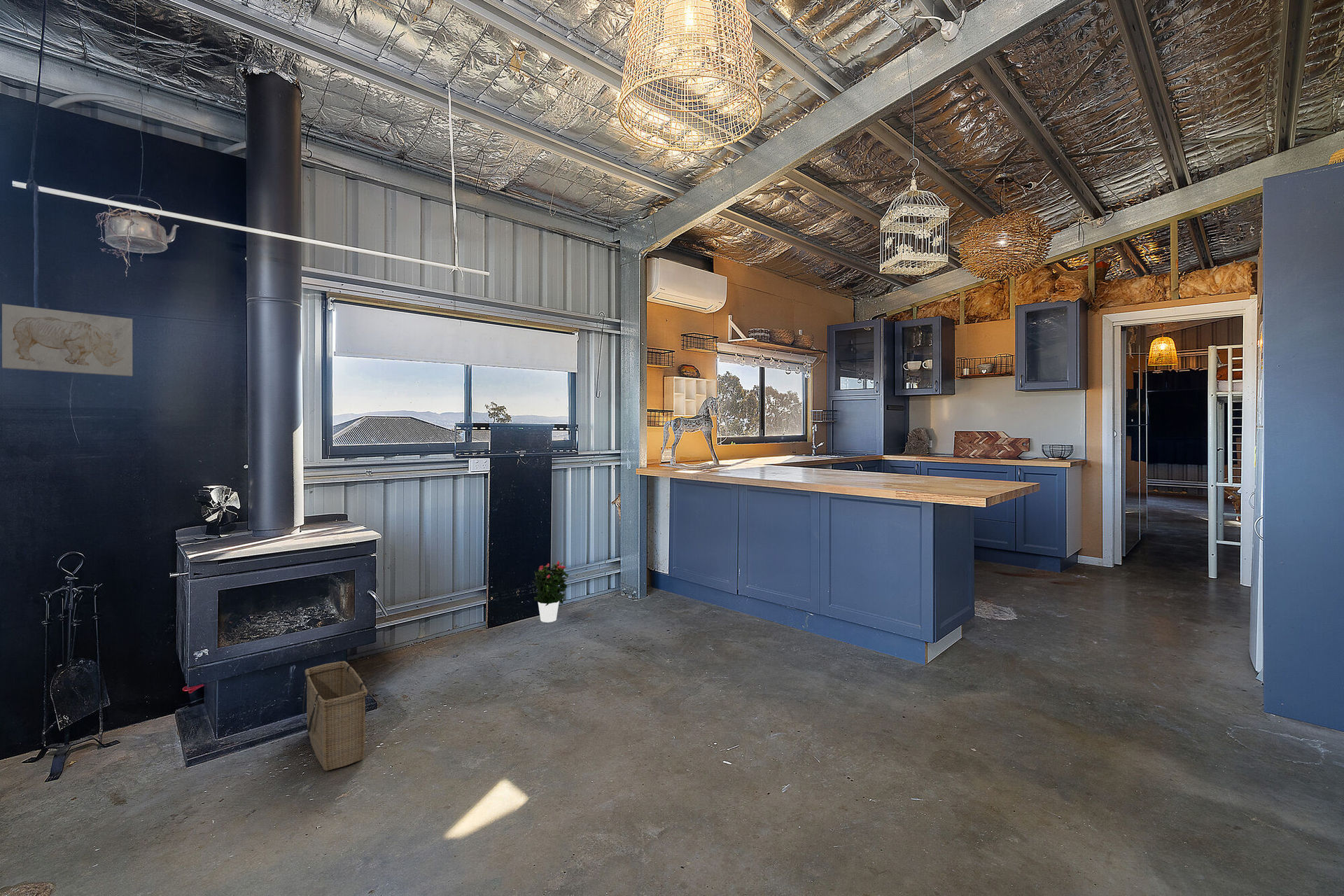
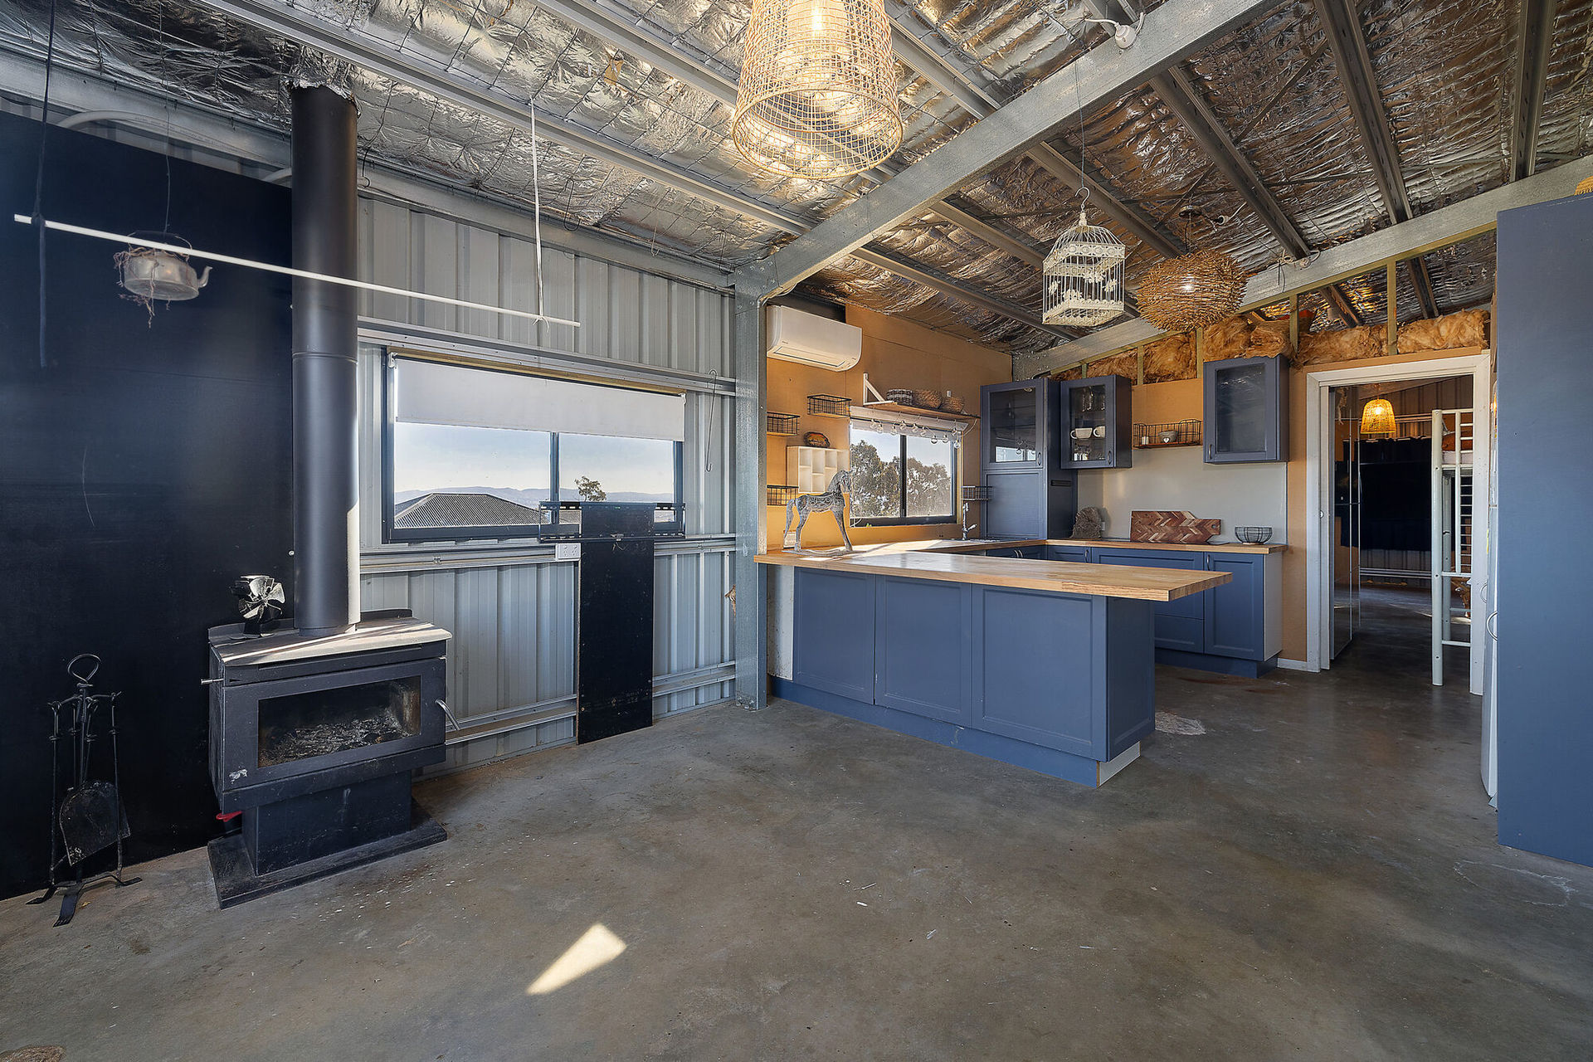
- basket [302,661,368,771]
- potted flower [531,561,570,623]
- wall art [1,303,133,377]
